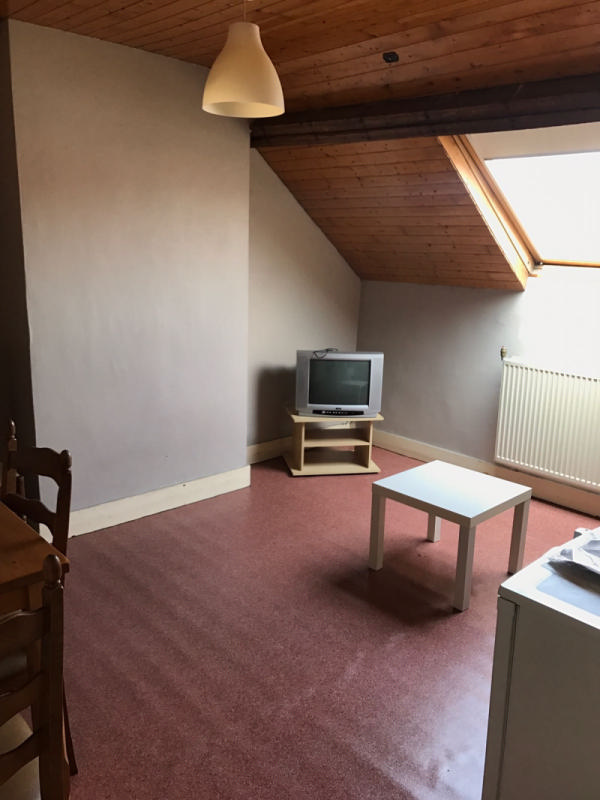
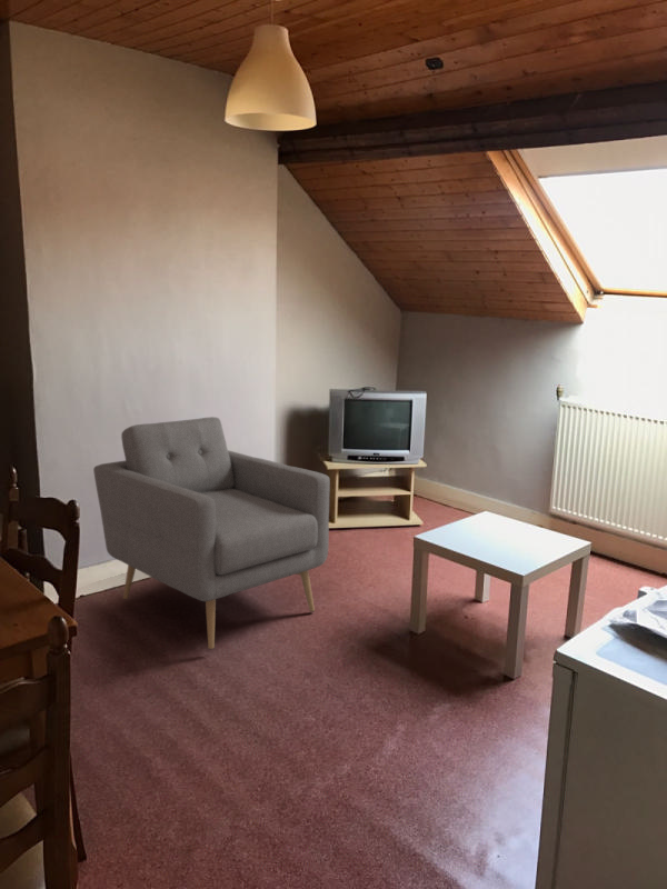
+ armchair [92,416,331,650]
